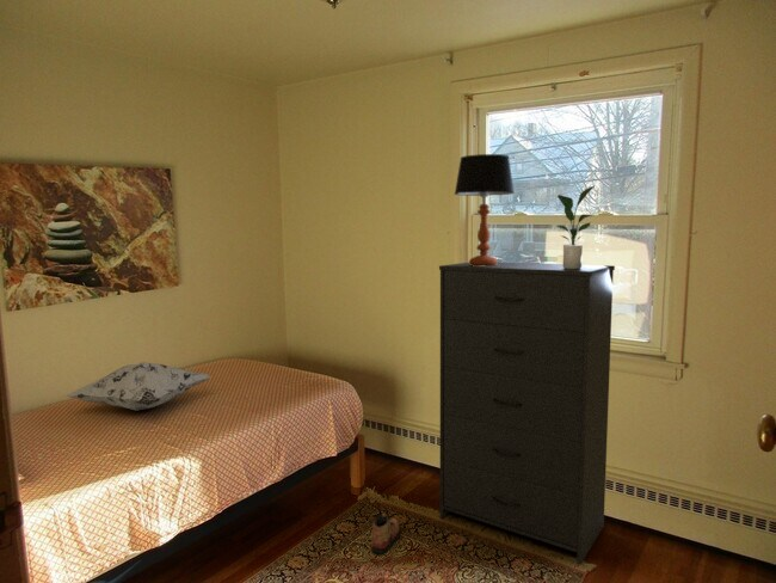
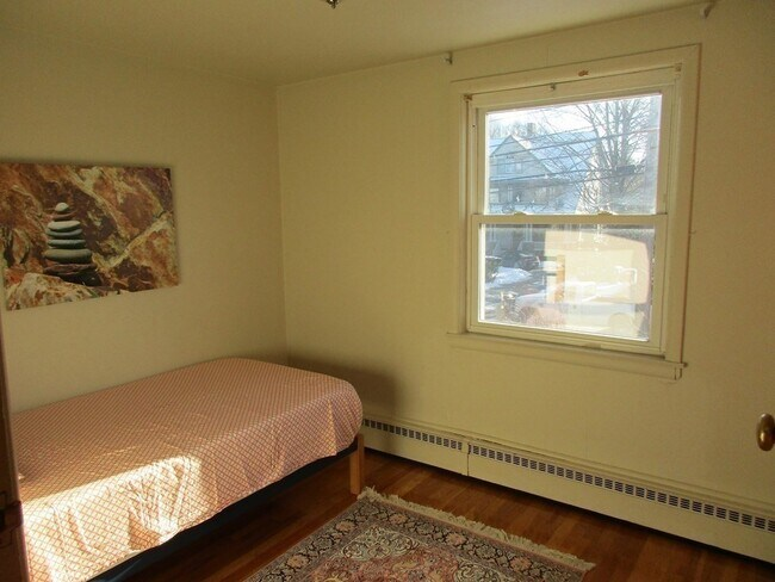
- shoe [370,513,401,556]
- table lamp [454,153,516,266]
- decorative pillow [64,361,213,412]
- potted plant [550,185,595,269]
- dresser [438,262,616,565]
